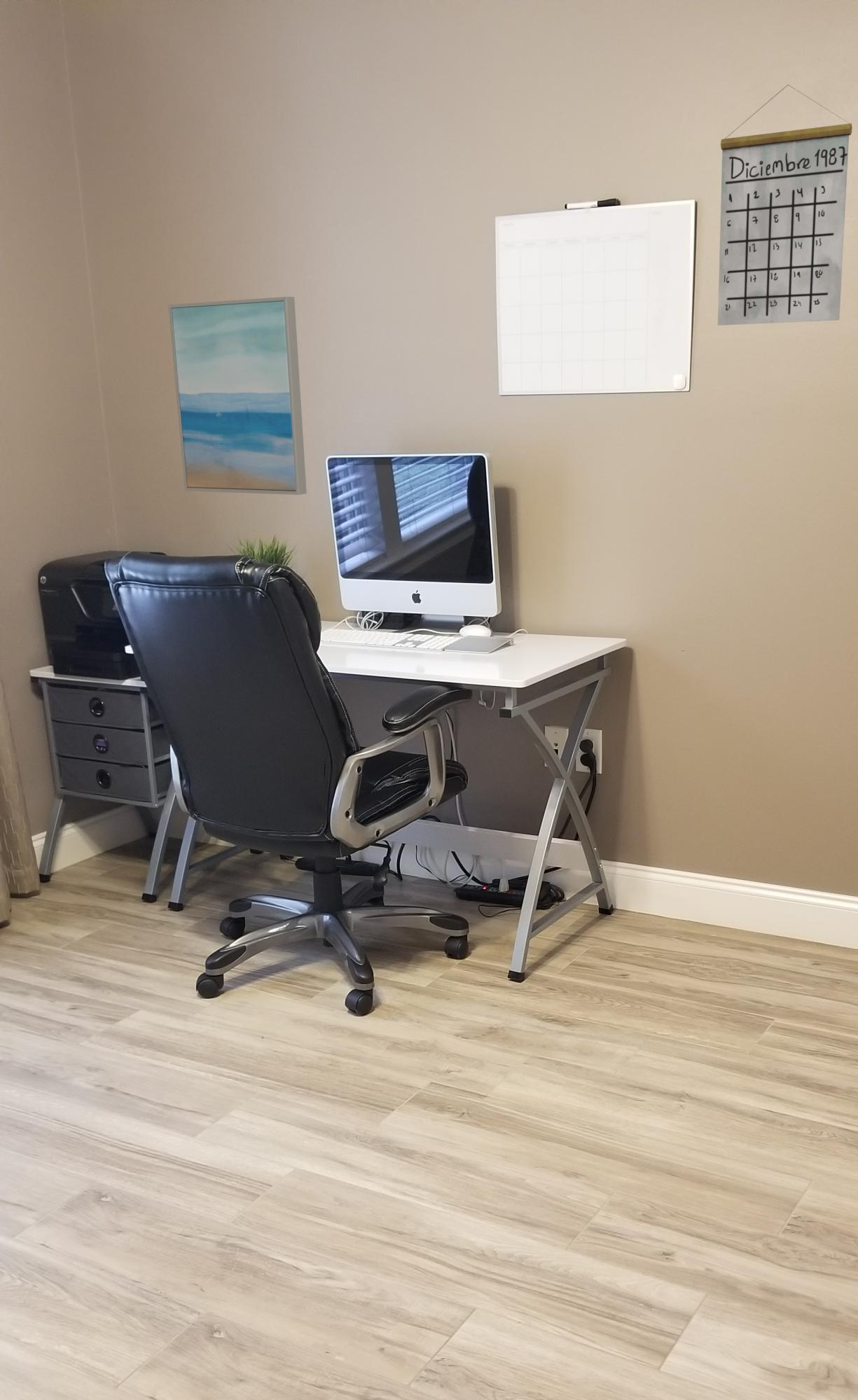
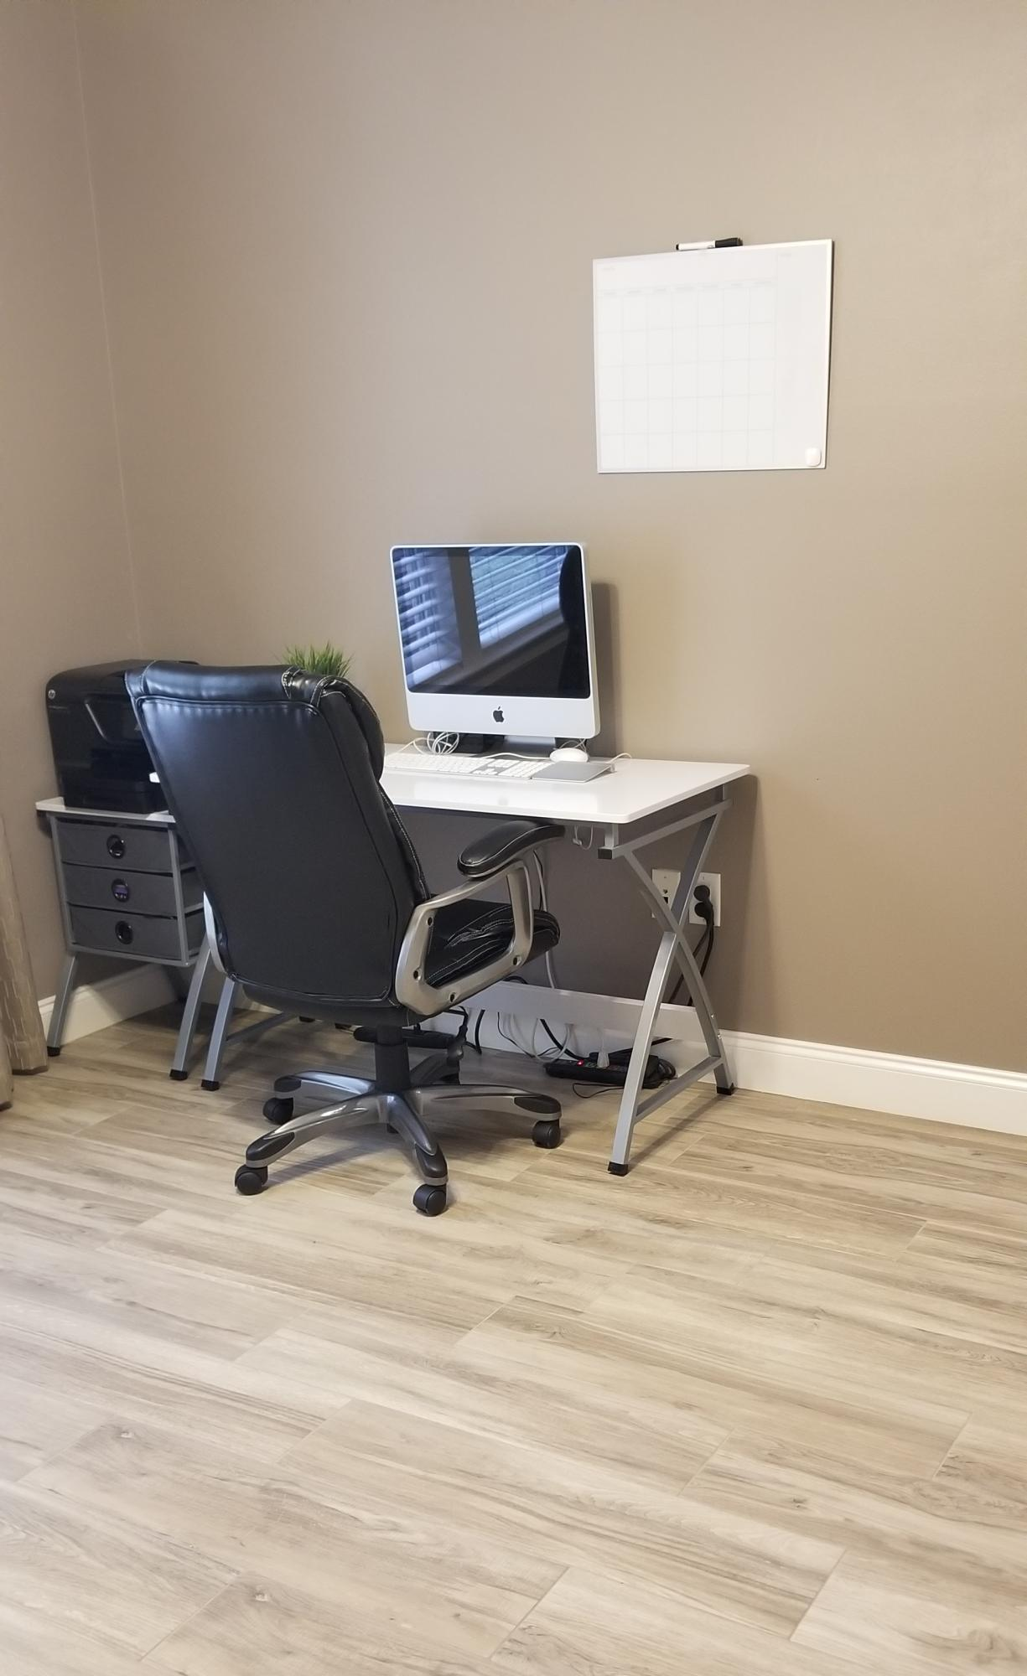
- wall art [167,296,307,496]
- calendar [717,84,853,326]
